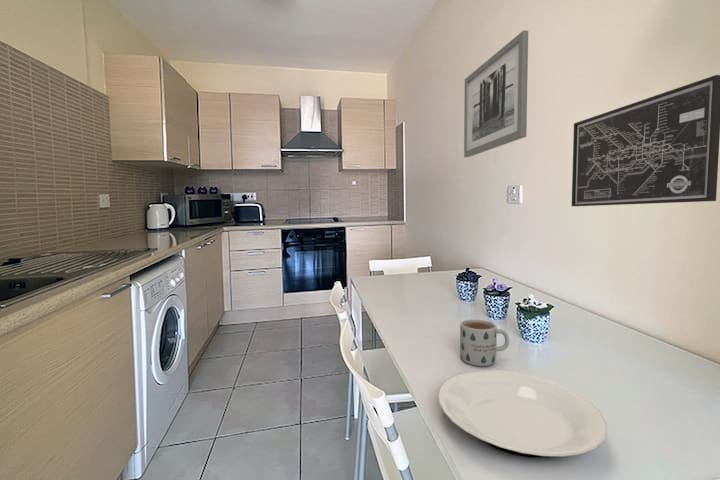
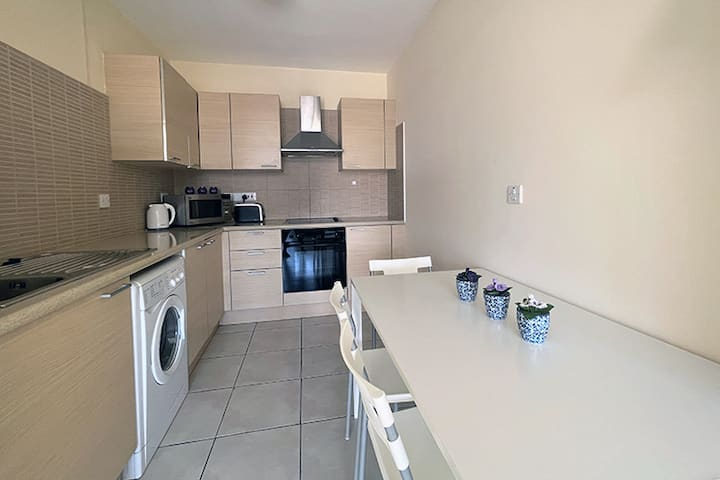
- wall art [463,29,529,158]
- plate [438,369,609,459]
- mug [459,319,510,367]
- wall art [571,74,720,207]
